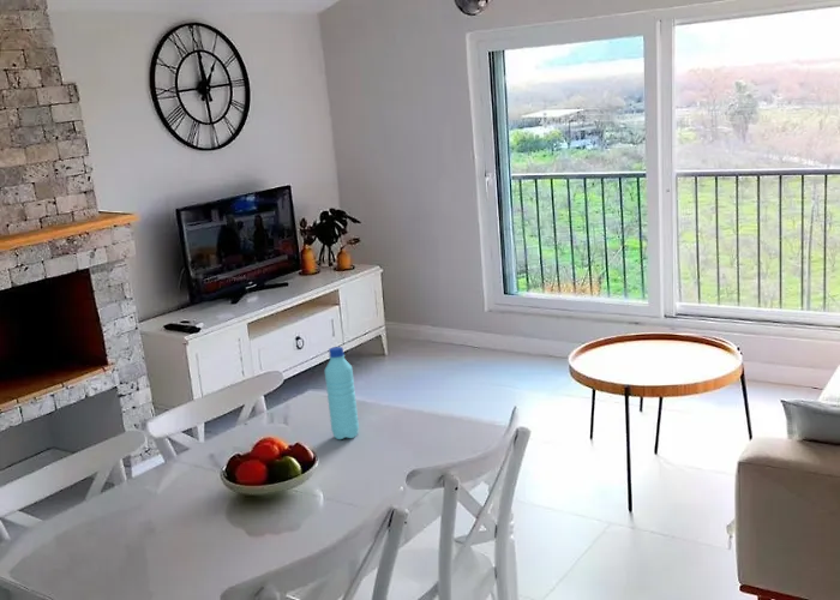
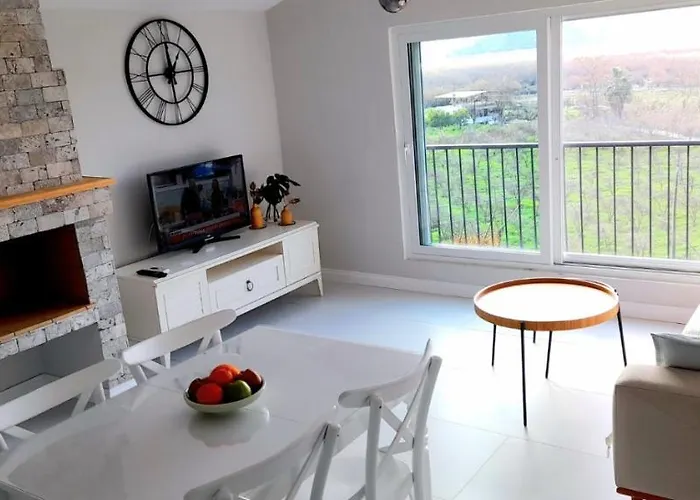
- water bottle [324,346,360,440]
